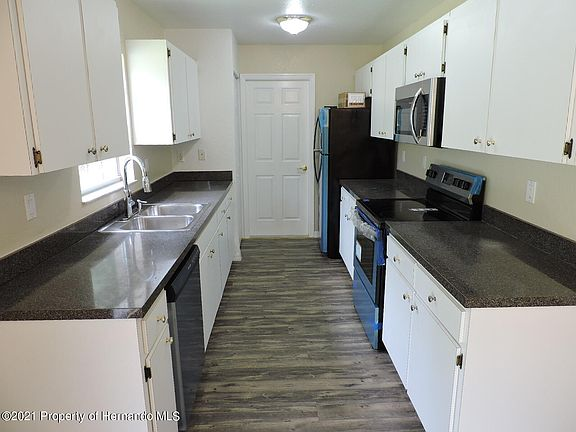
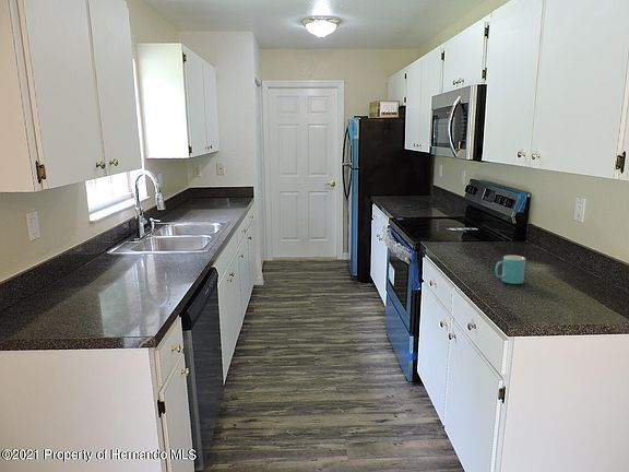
+ mug [495,255,526,285]
